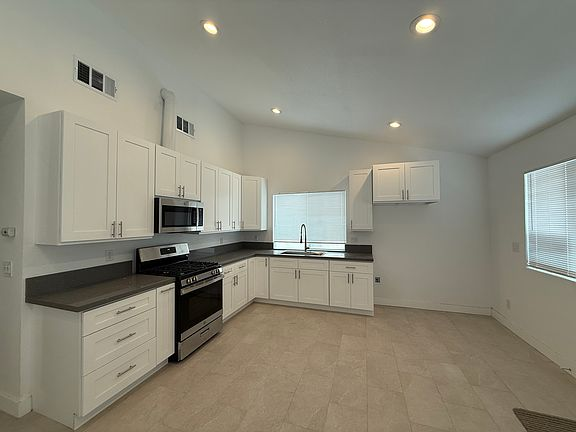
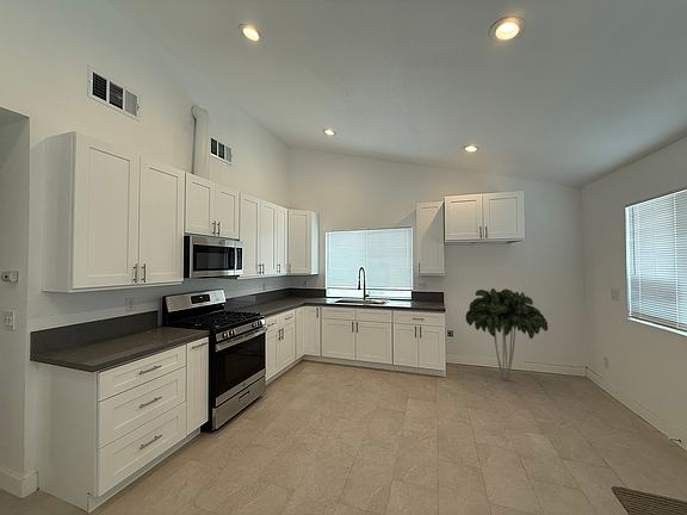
+ indoor plant [465,287,549,381]
